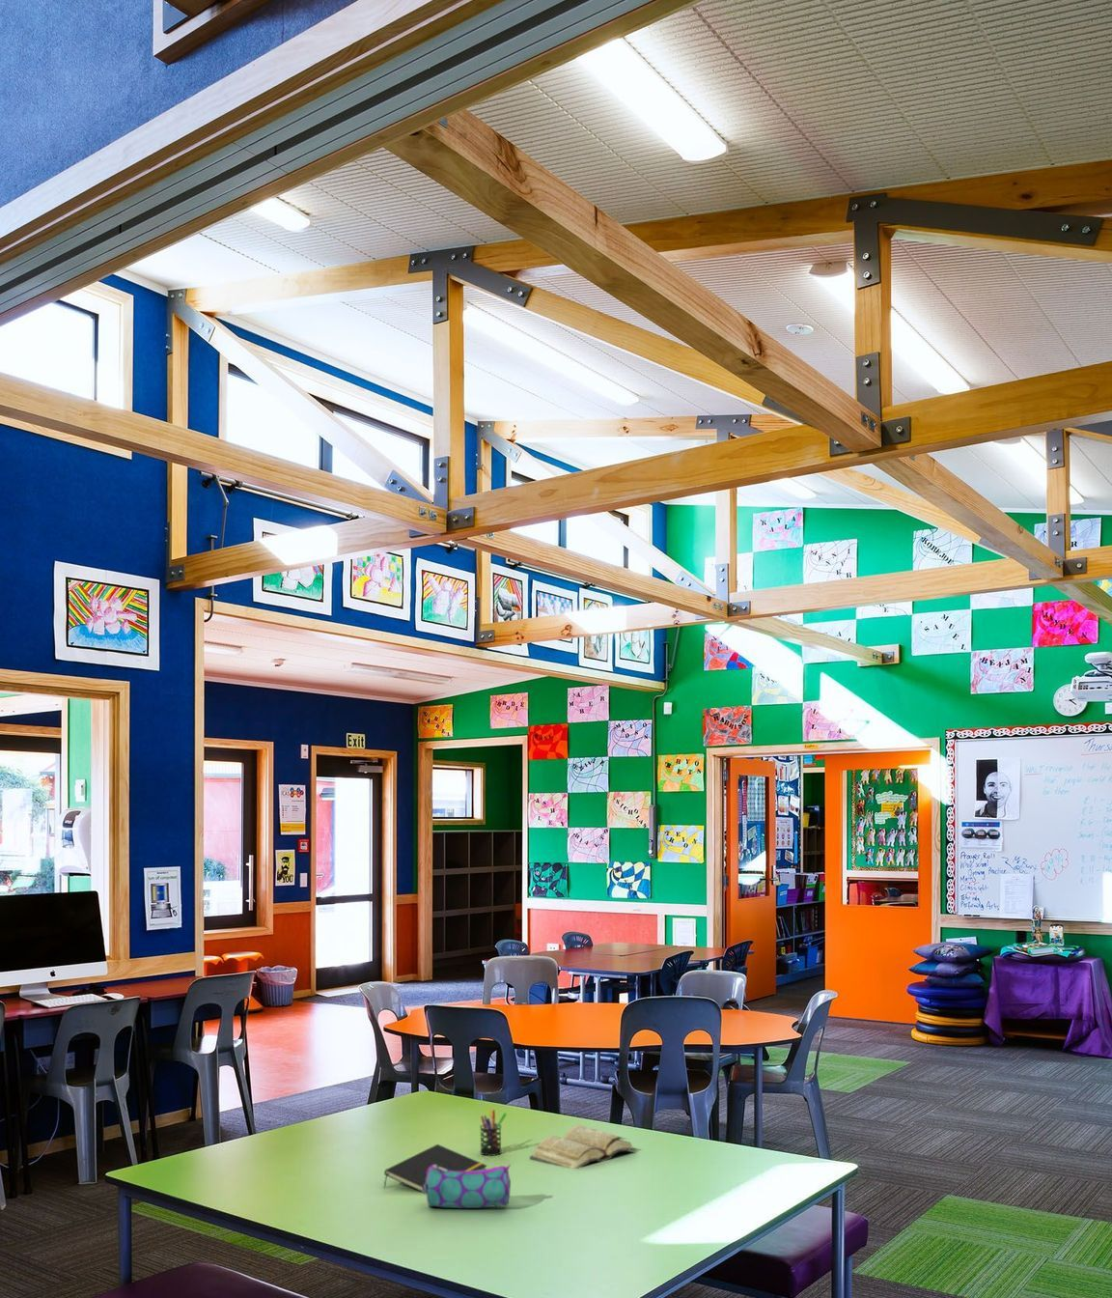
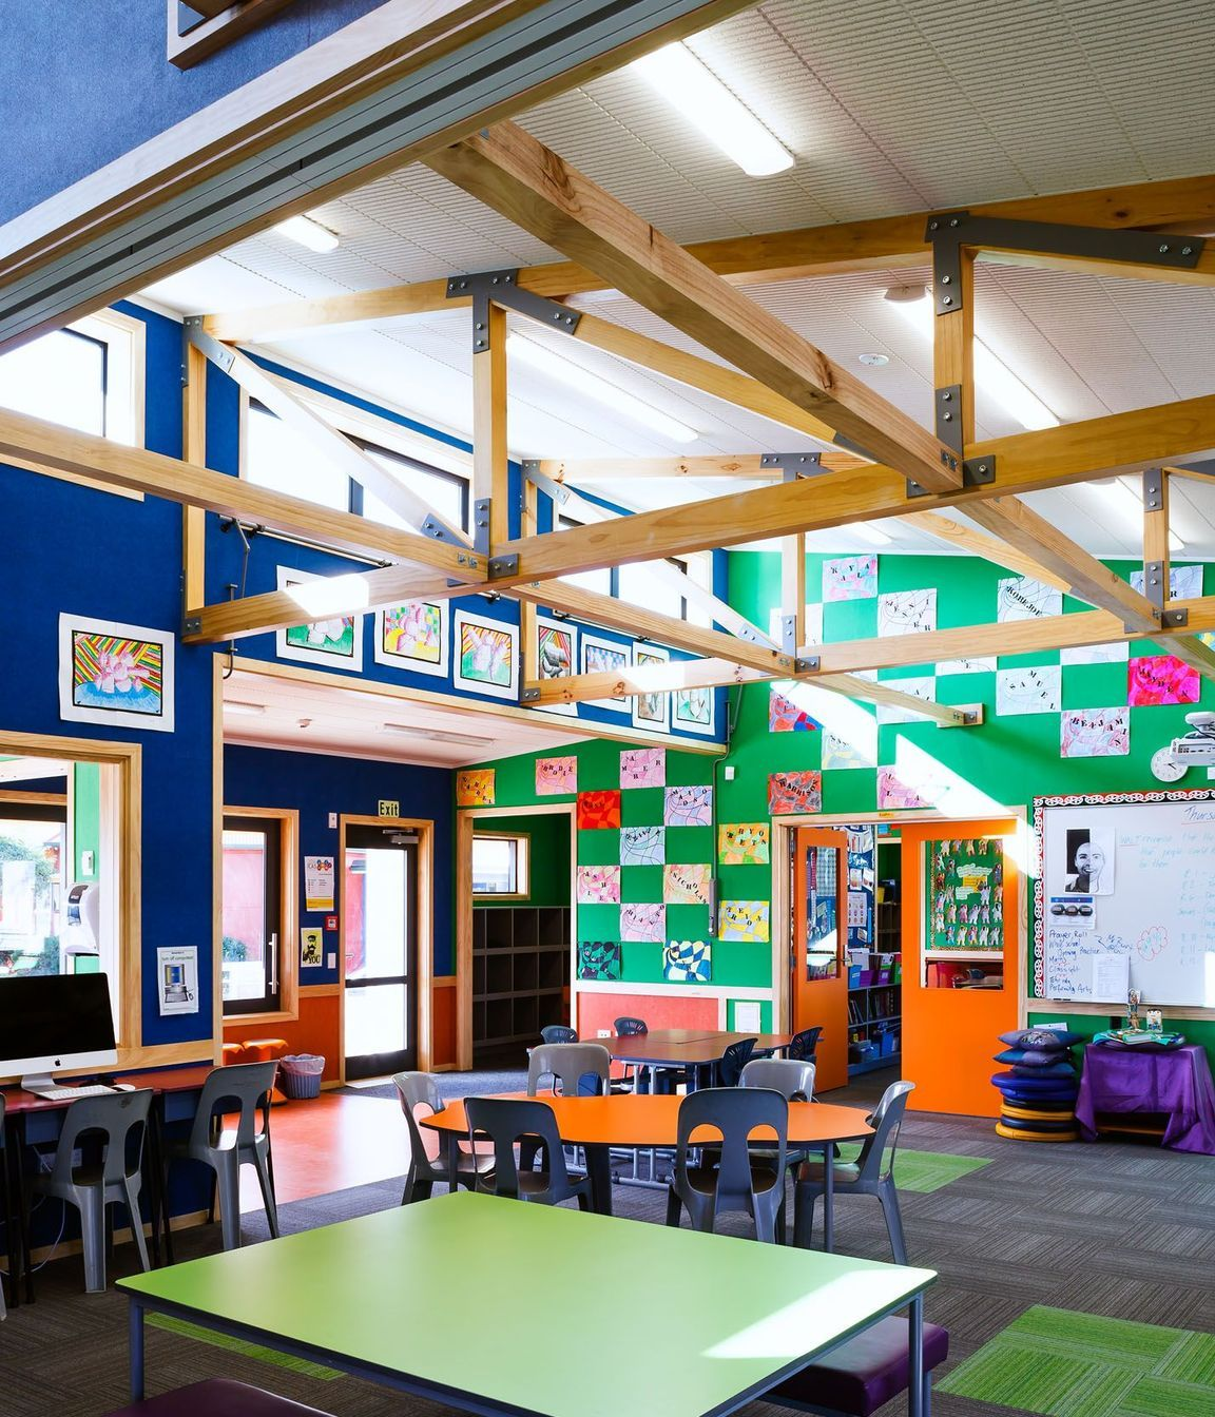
- pencil case [420,1163,512,1210]
- diary [528,1125,637,1170]
- notepad [383,1143,489,1194]
- pen holder [479,1107,507,1157]
